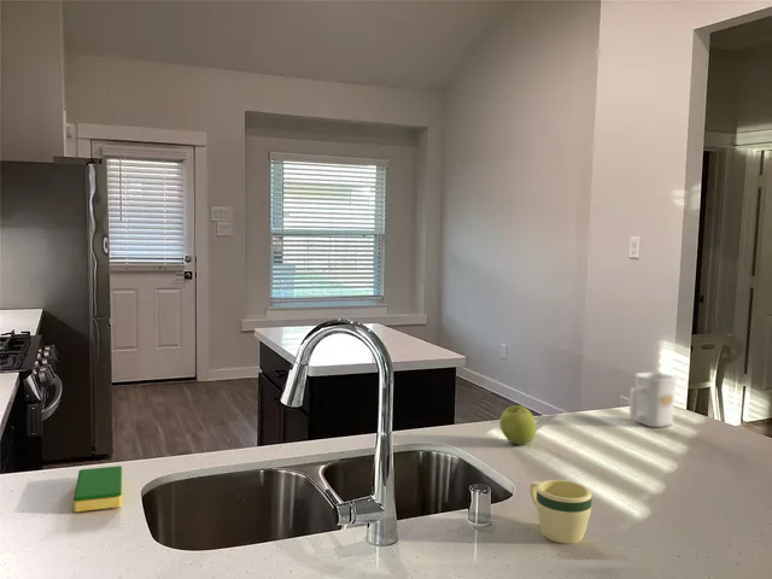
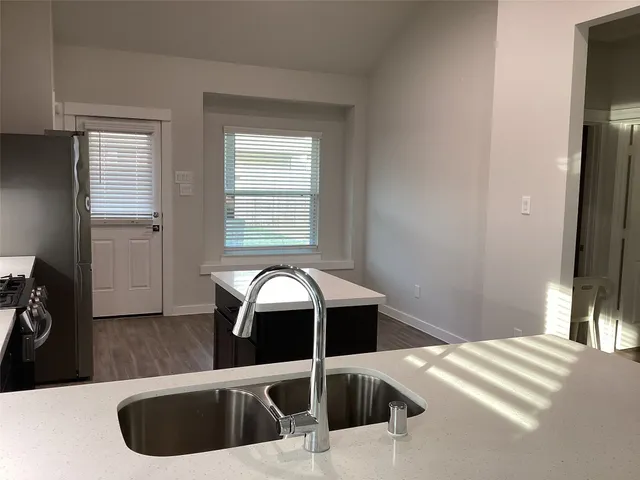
- mug [628,372,678,428]
- dish sponge [72,464,123,513]
- apple [498,404,537,446]
- mug [528,479,593,545]
